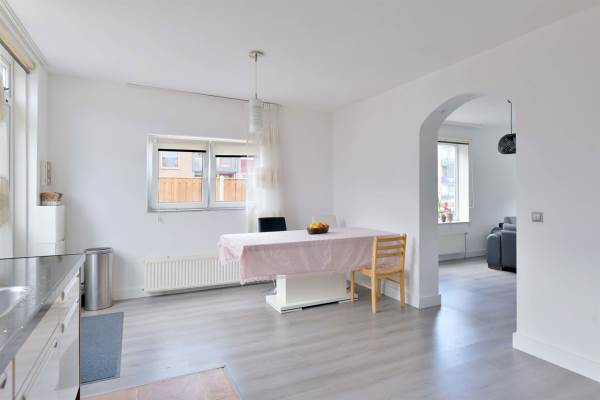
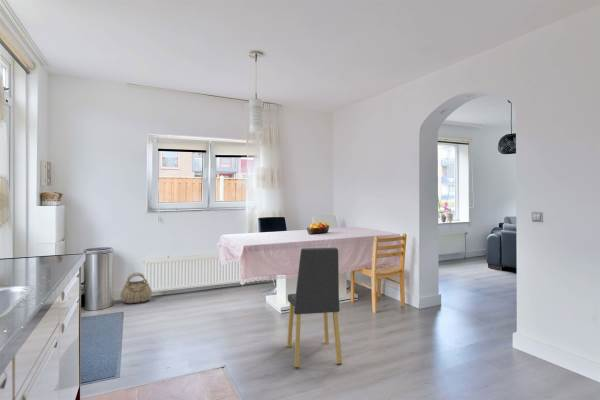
+ basket [119,272,153,304]
+ dining chair [286,247,343,368]
